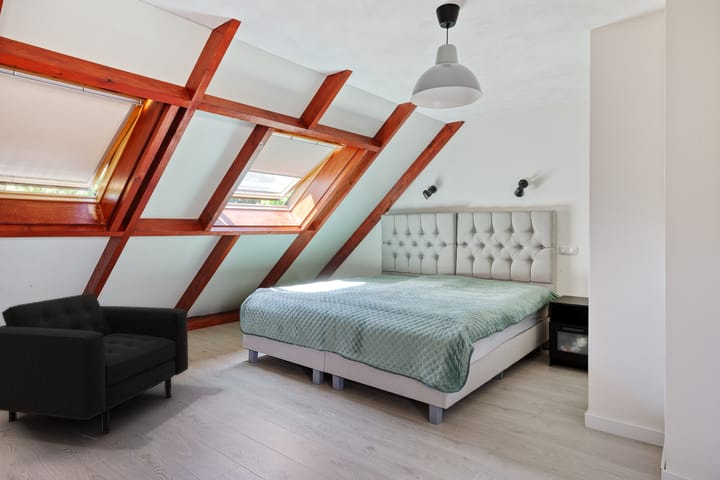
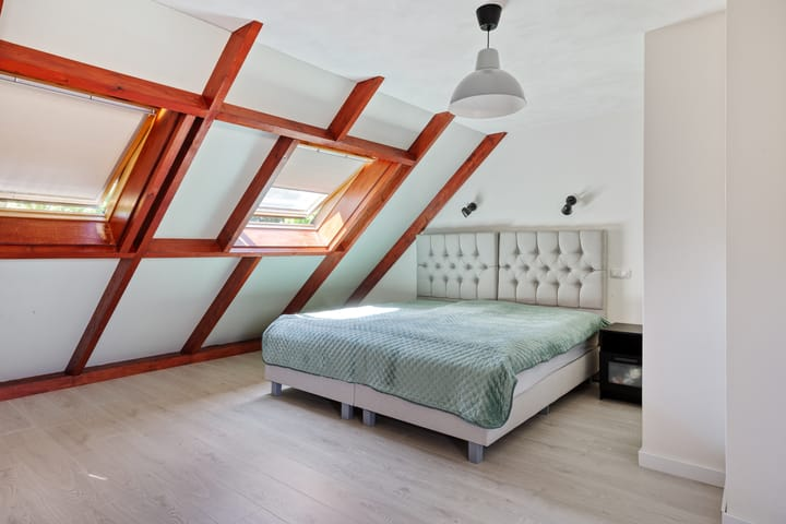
- armchair [0,292,189,434]
